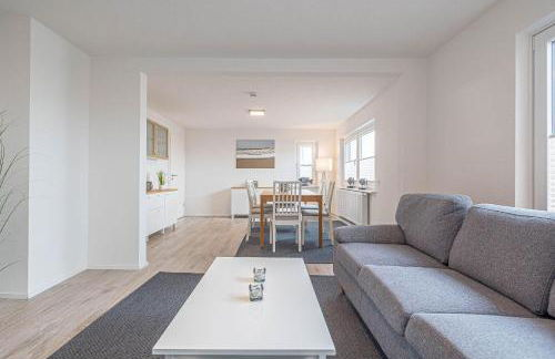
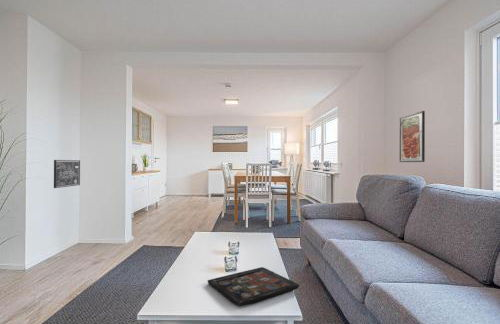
+ decorative tray [207,266,300,307]
+ wall art [53,159,81,189]
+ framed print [399,110,426,163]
